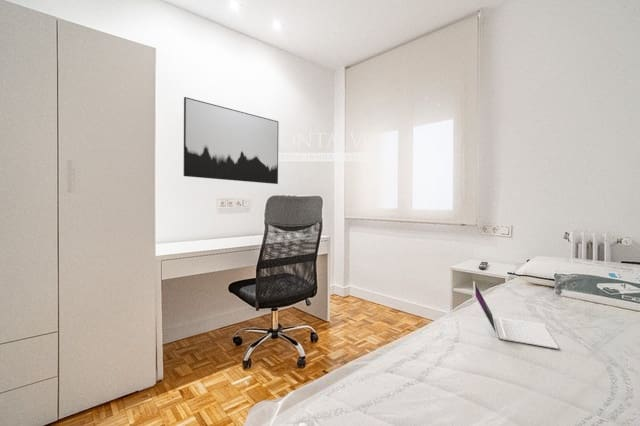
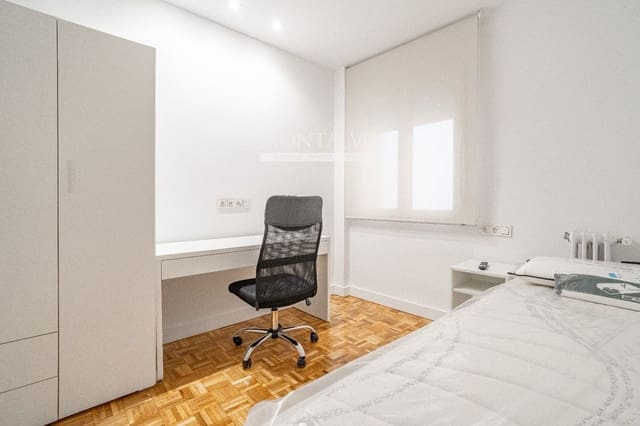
- laptop [472,280,560,350]
- wall art [183,96,279,185]
